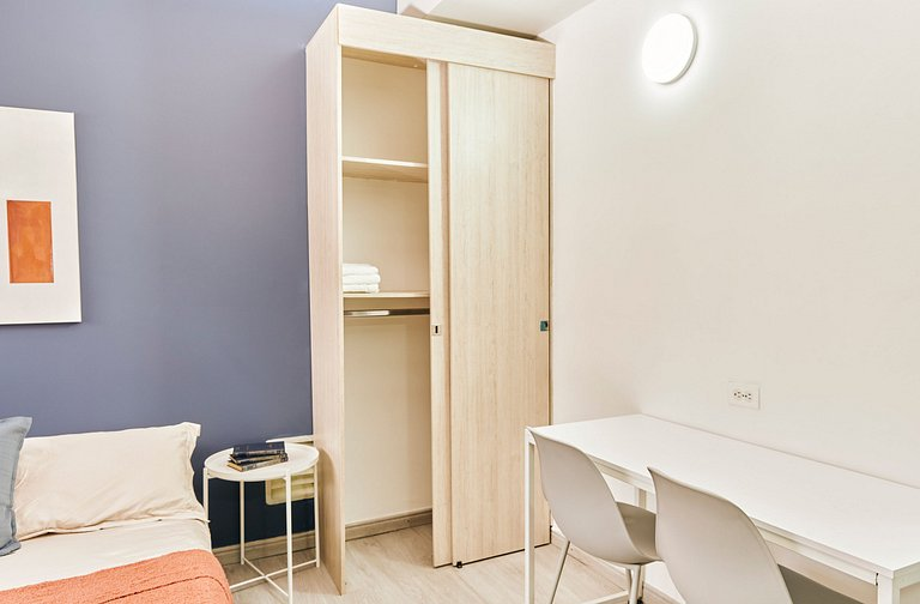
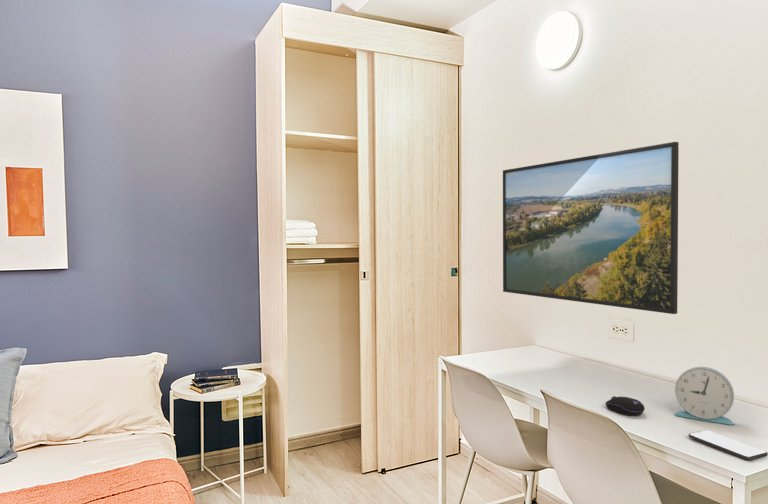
+ smartphone [688,429,768,461]
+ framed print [502,141,680,315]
+ computer mouse [604,395,646,417]
+ alarm clock [674,366,735,426]
